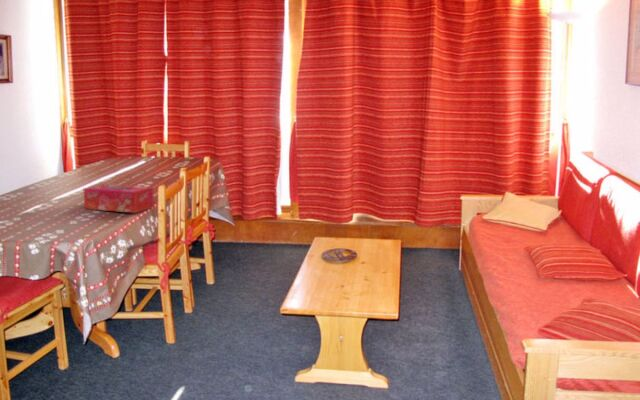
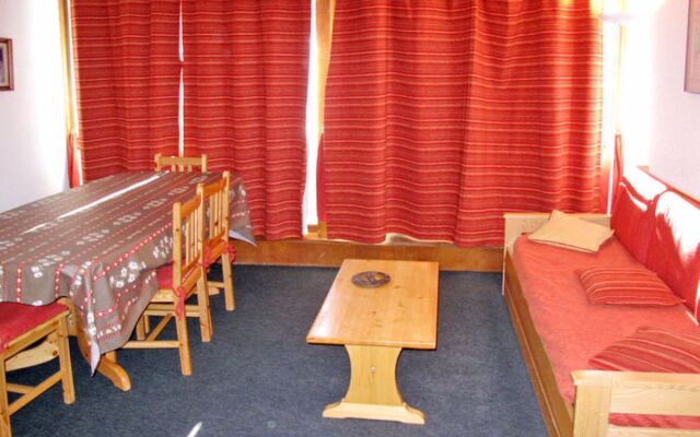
- tissue box [83,183,155,214]
